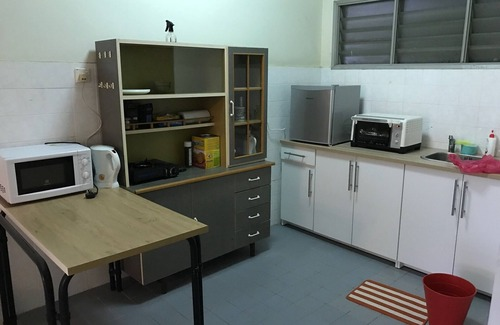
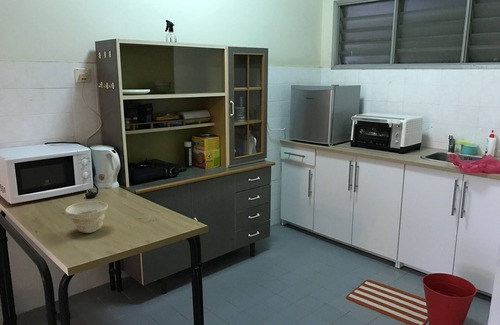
+ bowl [64,200,109,234]
